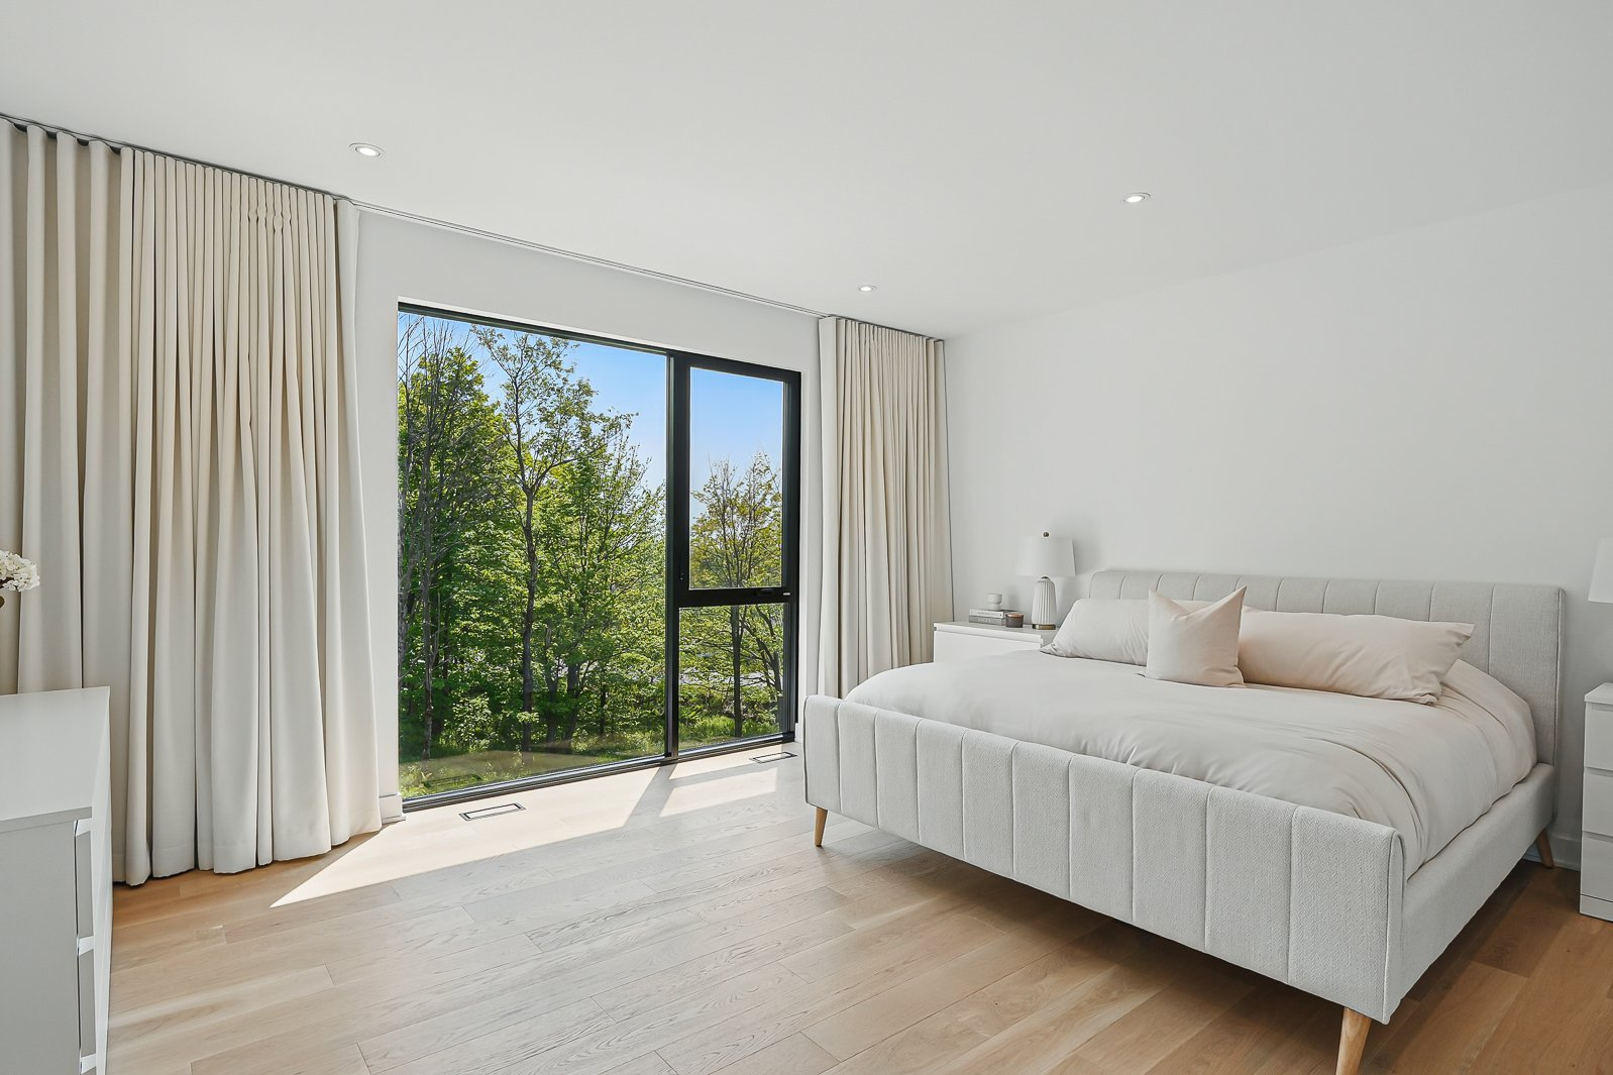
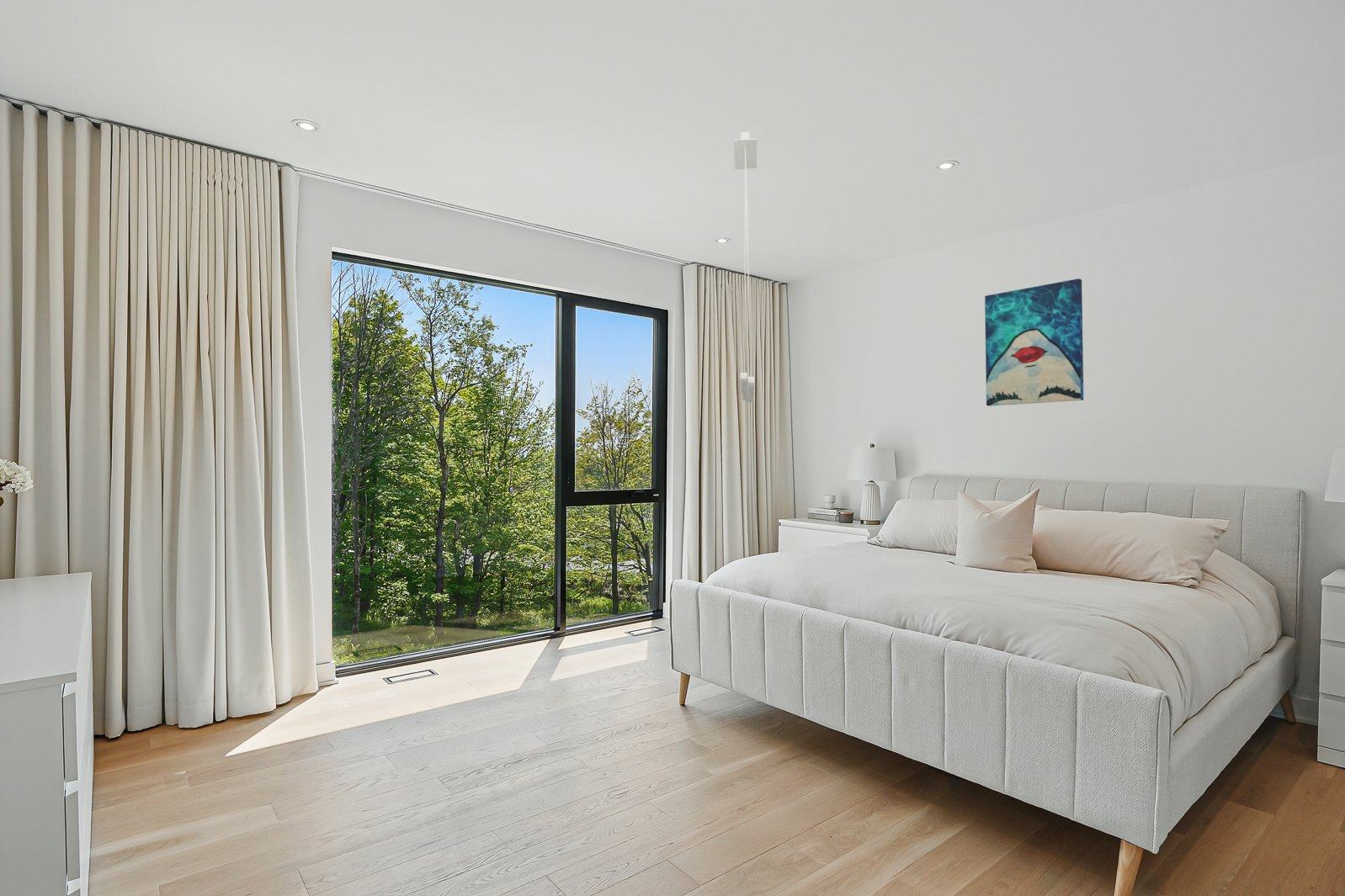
+ pendant light [732,131,758,403]
+ wall art [984,278,1084,406]
